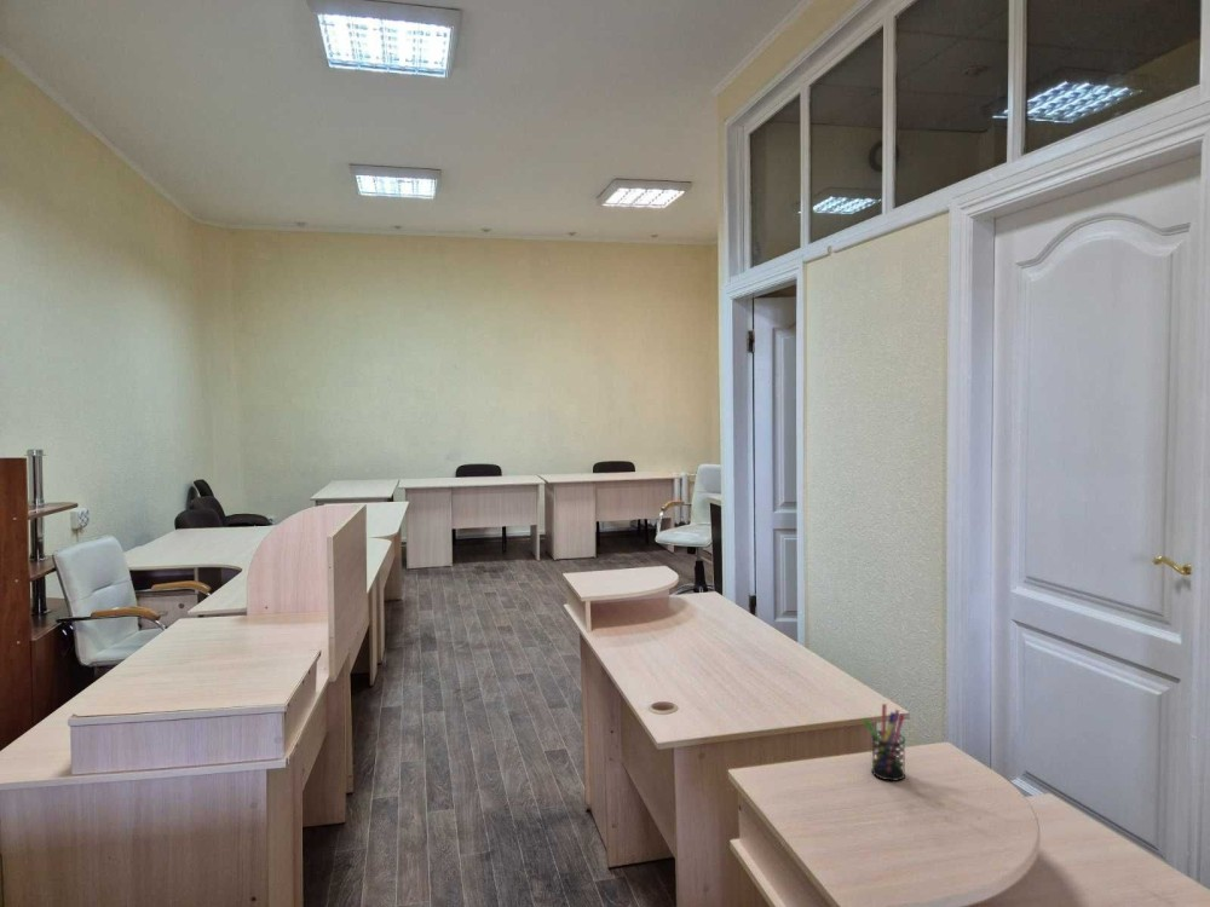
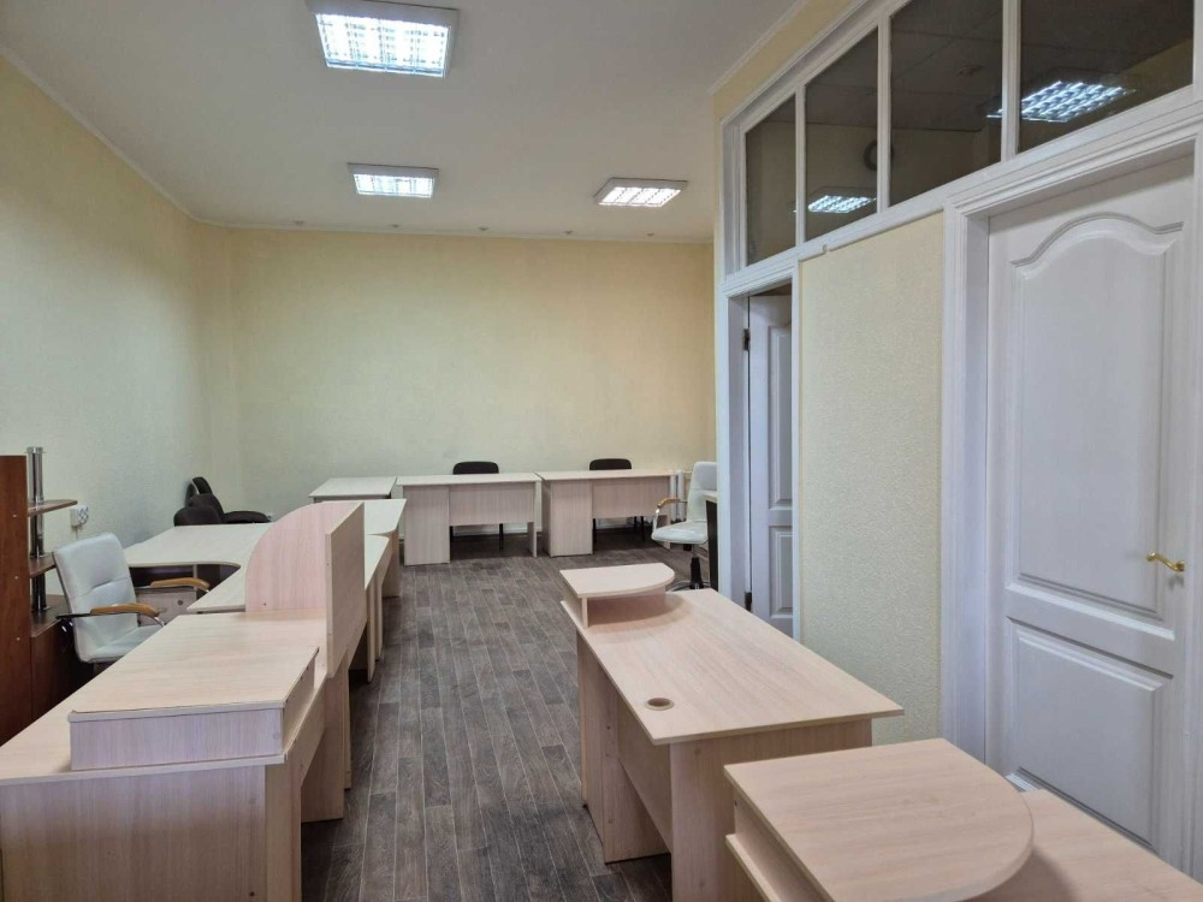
- pen holder [862,703,906,782]
